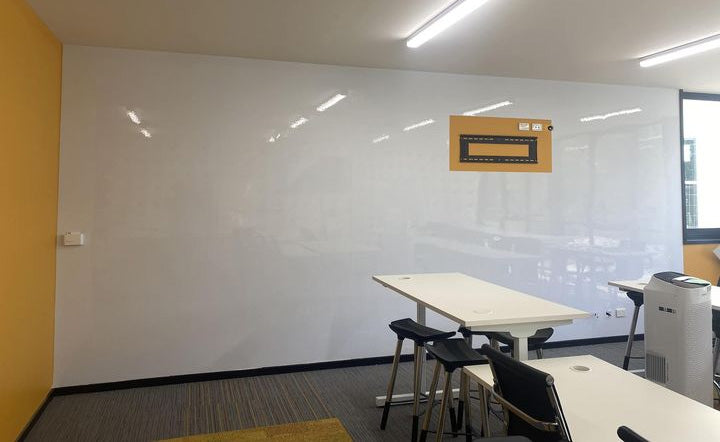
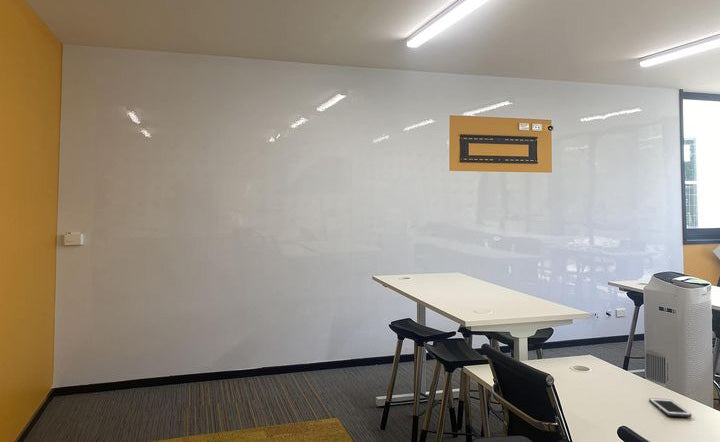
+ cell phone [648,397,693,418]
